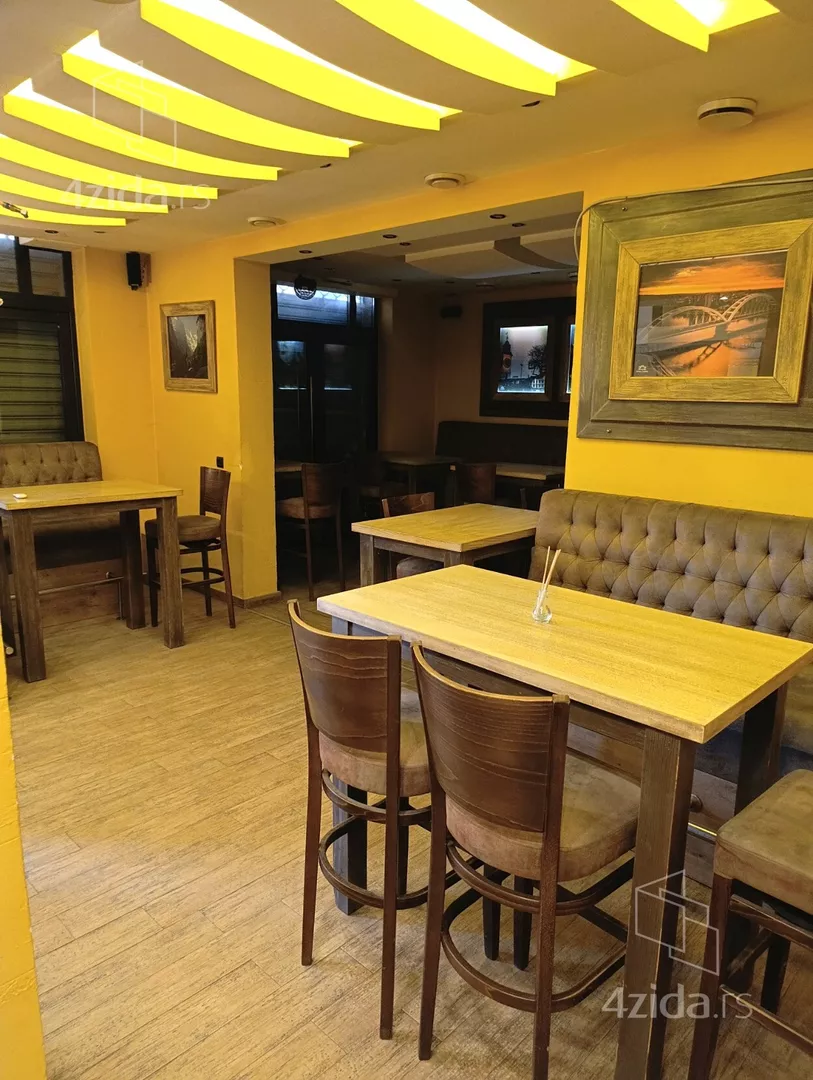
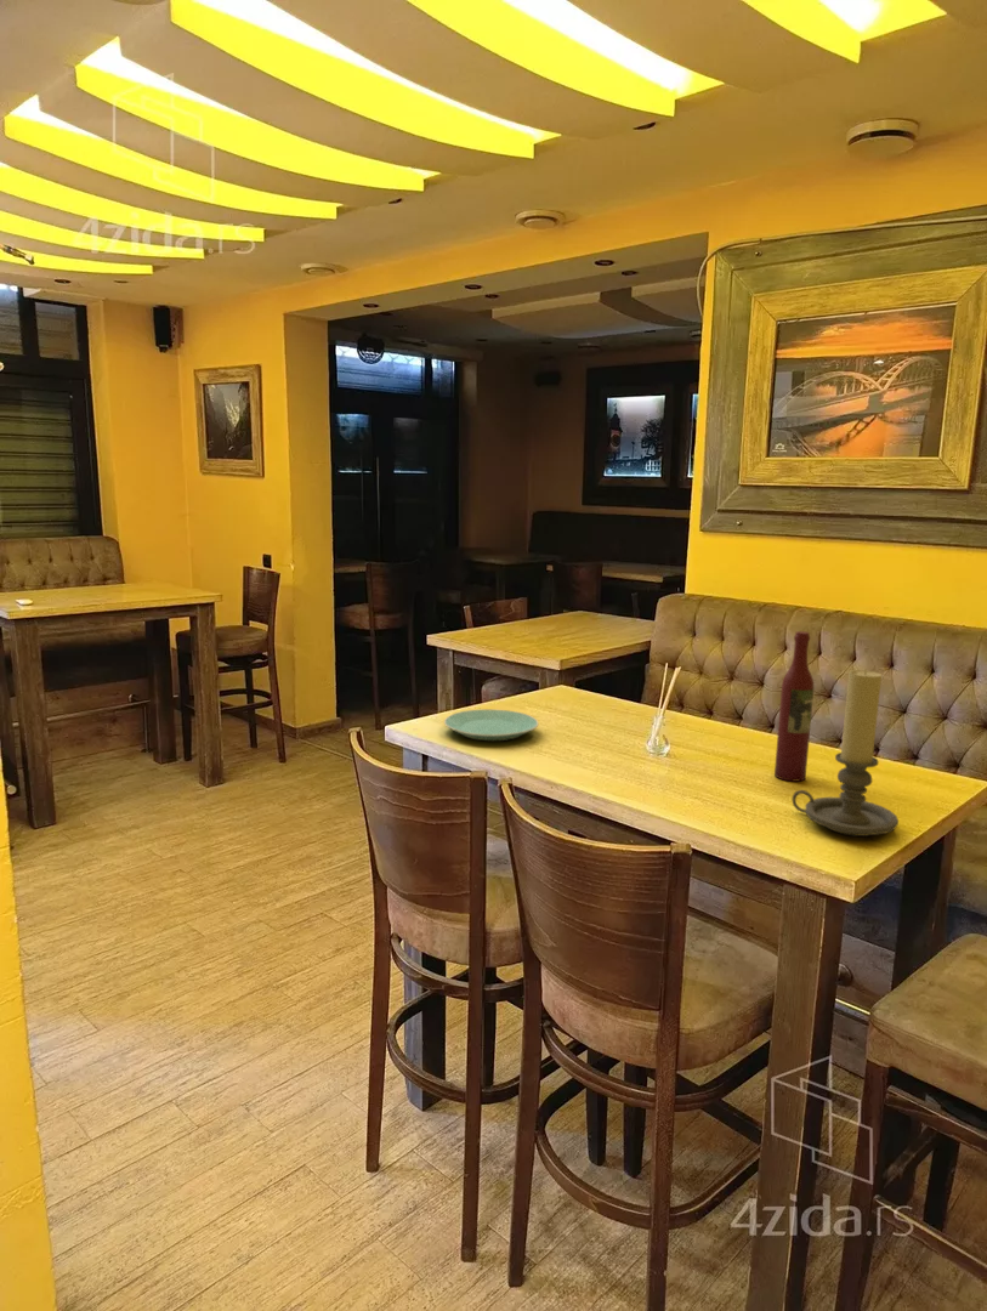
+ plate [443,708,539,742]
+ wine bottle [773,630,815,783]
+ candle holder [792,668,900,838]
